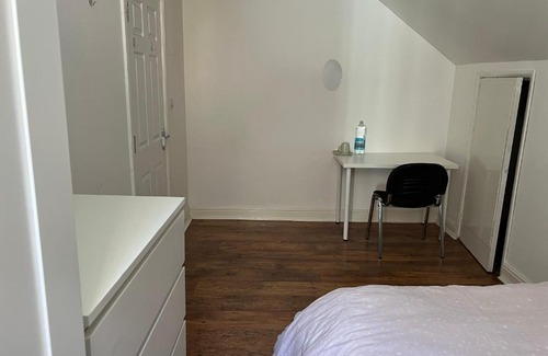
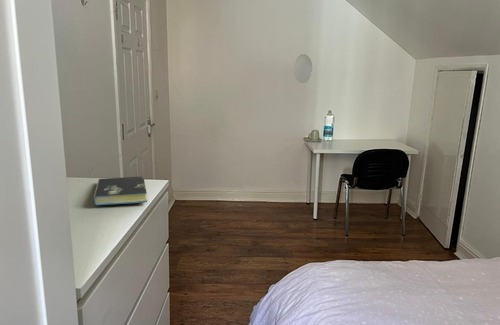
+ book [93,175,148,206]
